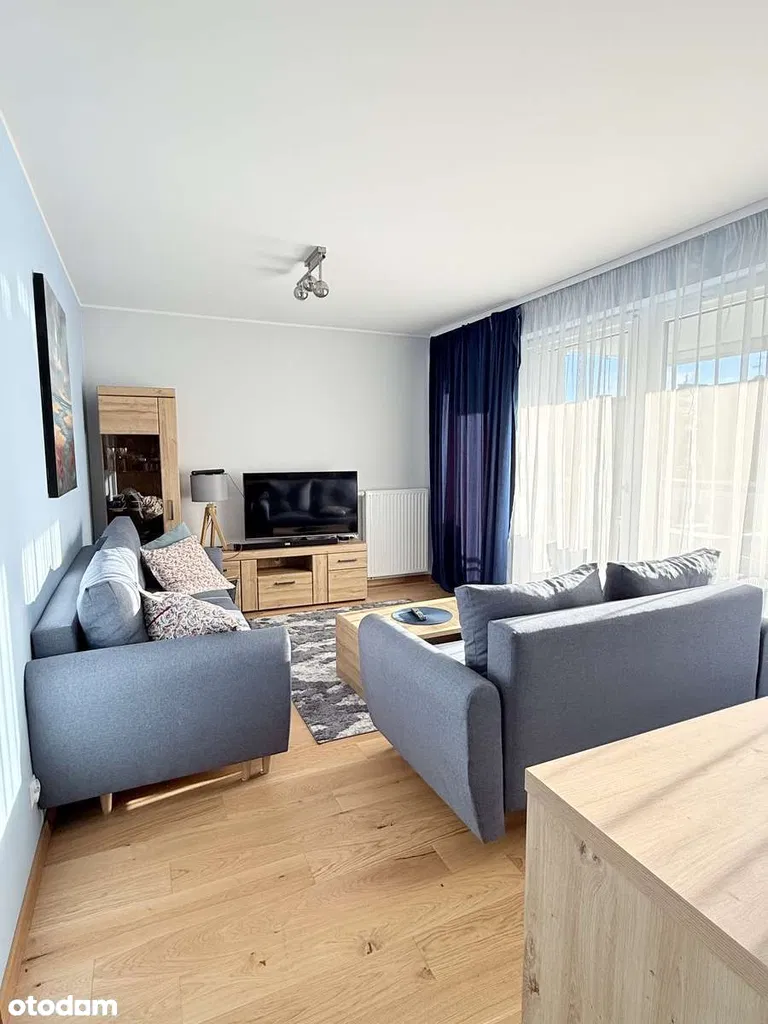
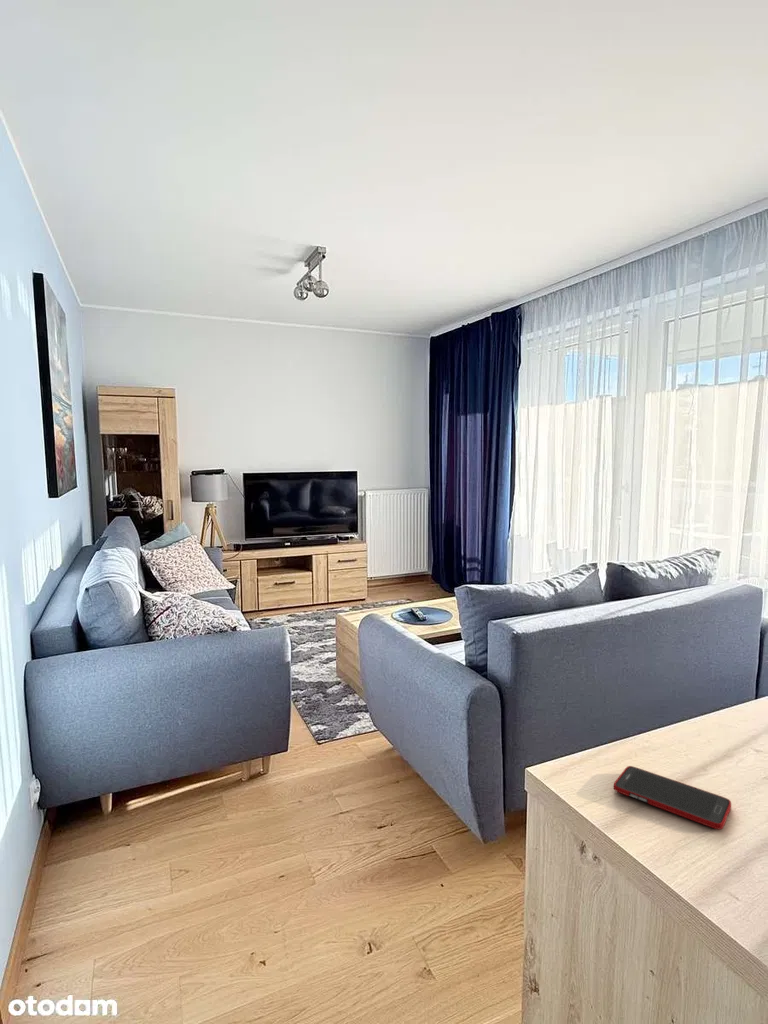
+ cell phone [612,765,732,831]
